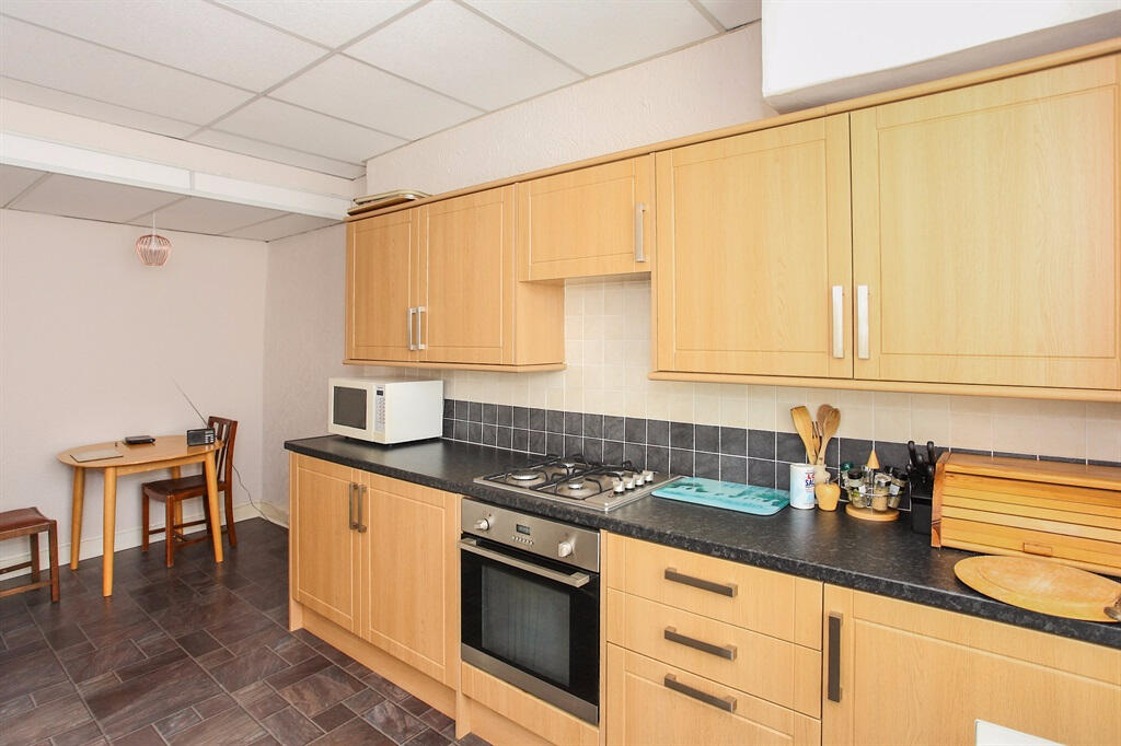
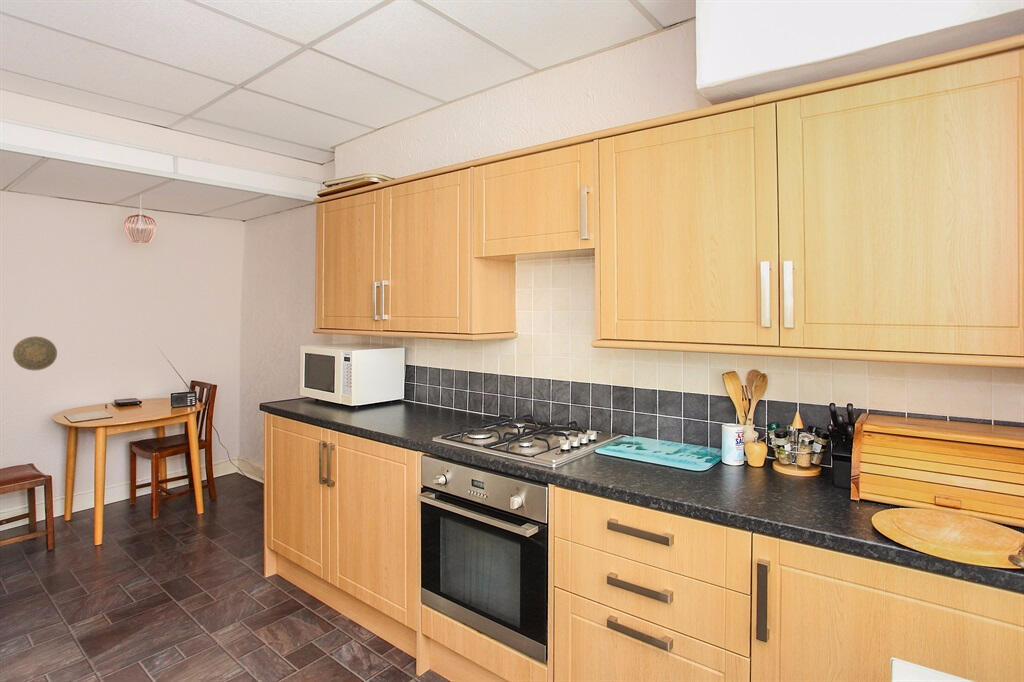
+ decorative plate [12,335,58,371]
